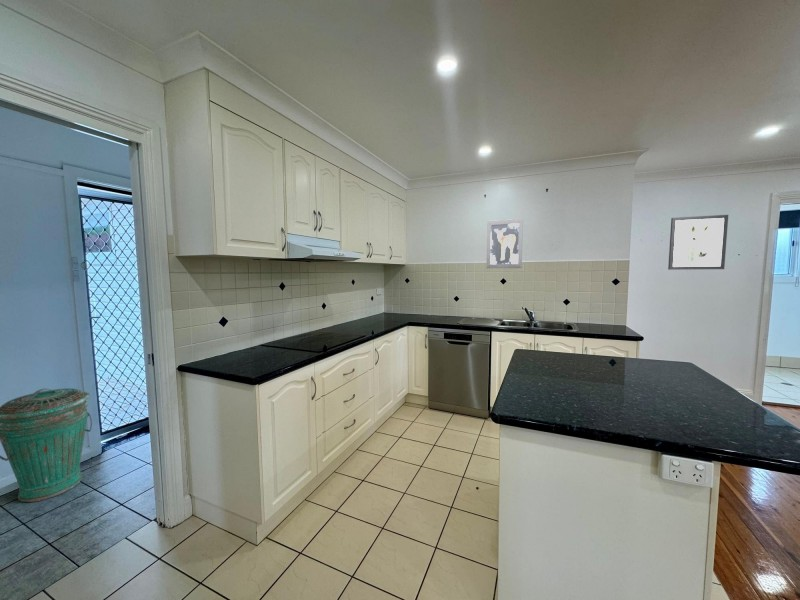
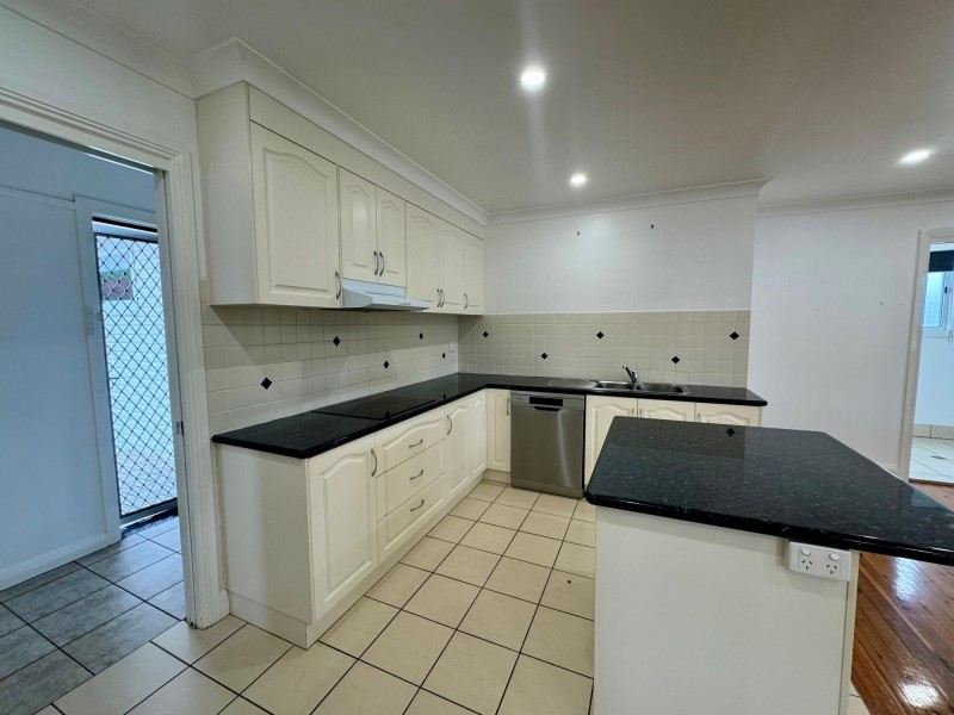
- wall art [486,218,524,269]
- wall art [667,214,729,271]
- trash can [0,387,93,503]
